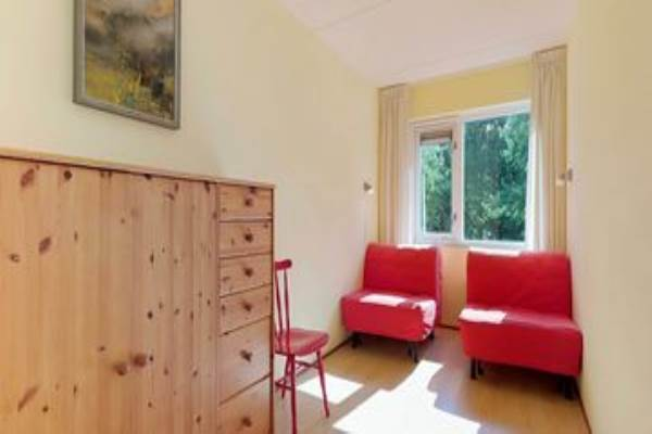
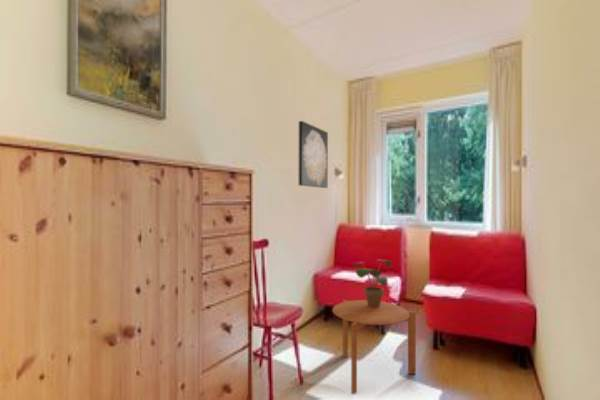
+ potted plant [352,258,393,307]
+ side table [332,299,417,395]
+ wall art [298,120,329,189]
